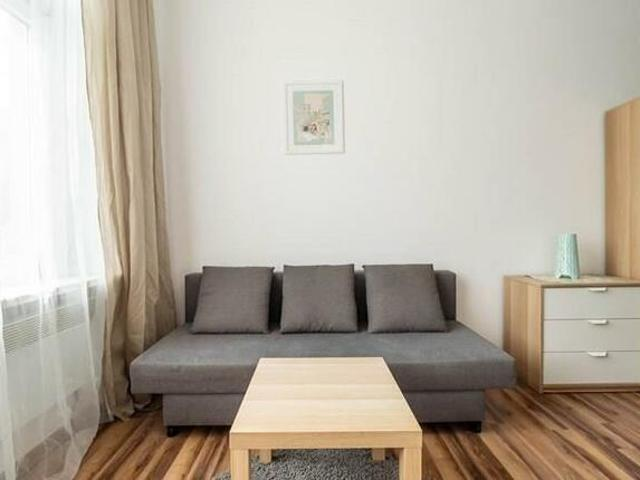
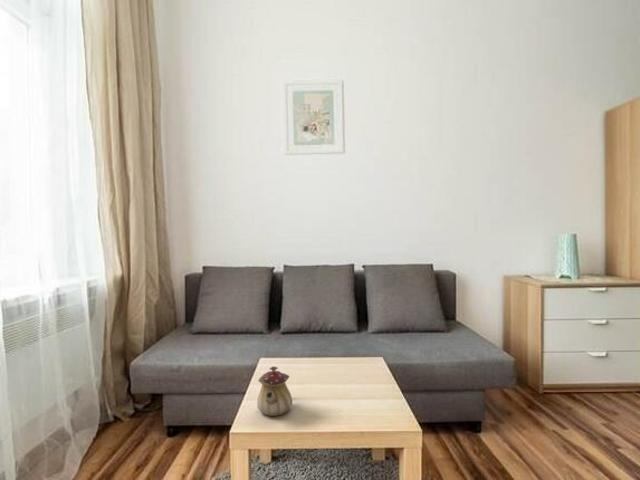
+ teapot [256,365,294,417]
